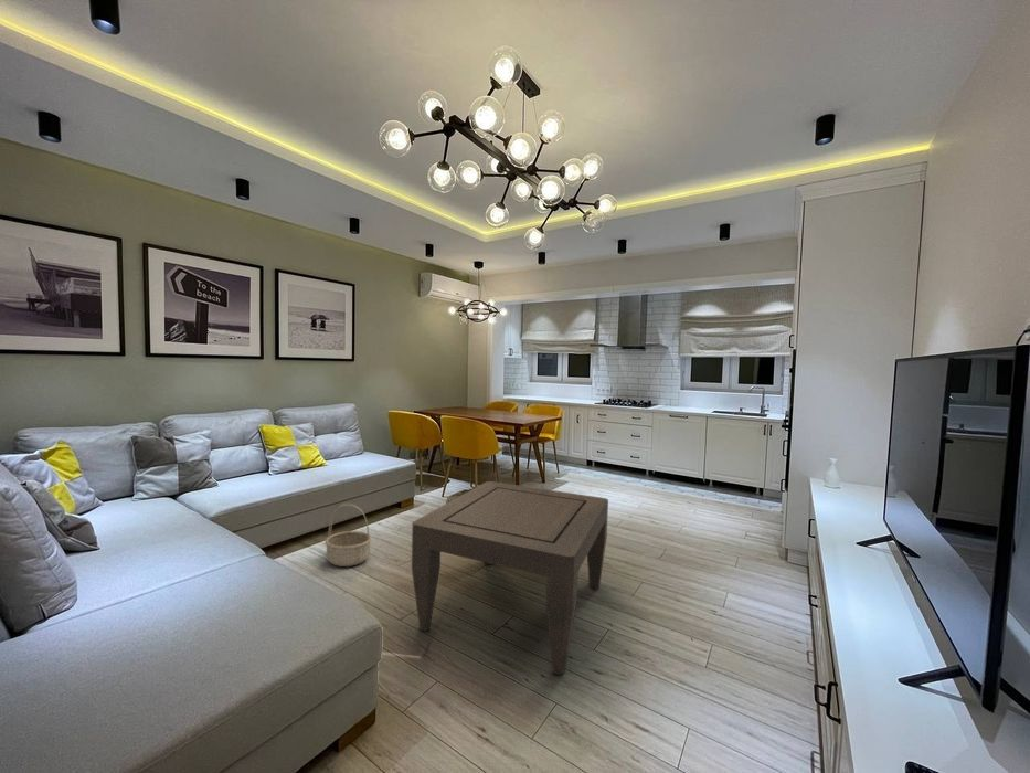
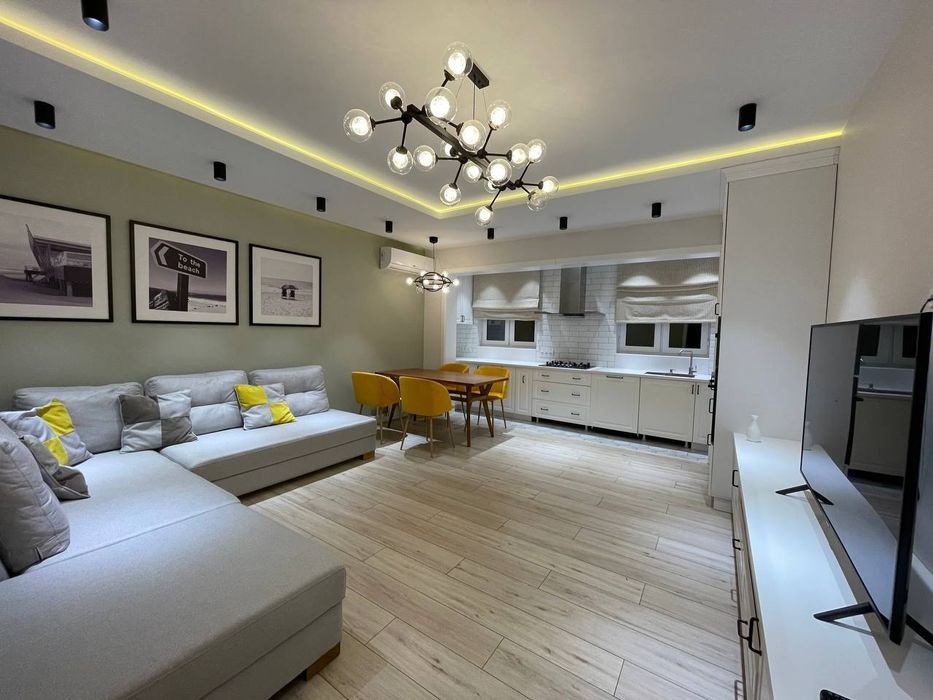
- basket [323,502,372,568]
- coffee table [411,480,609,676]
